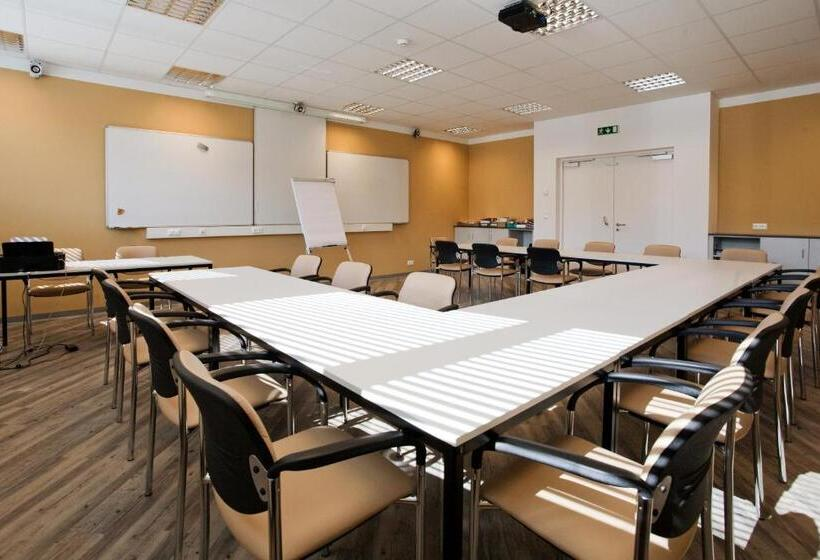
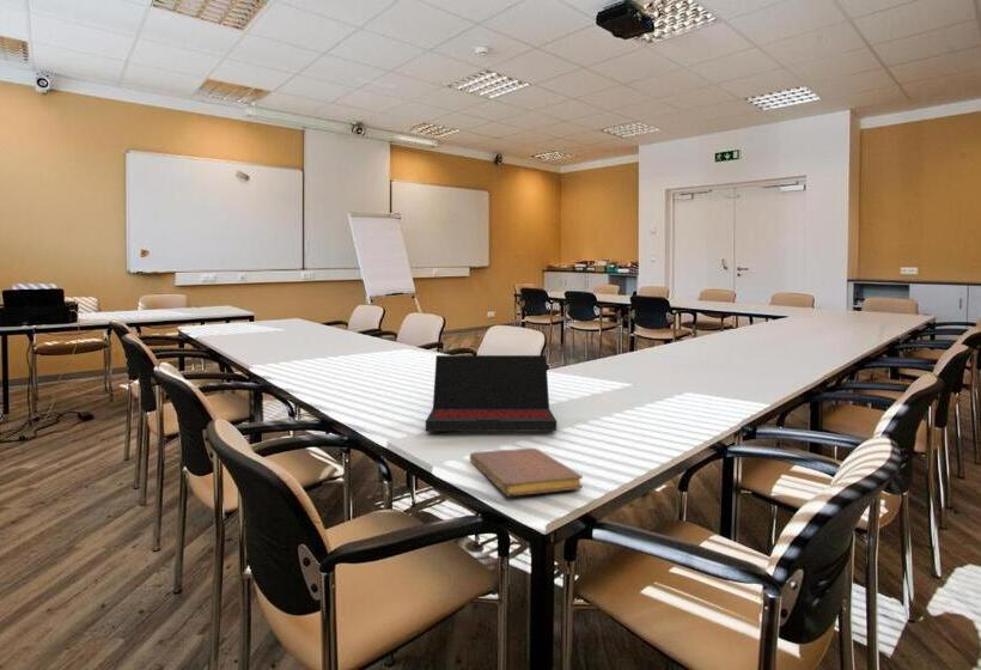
+ laptop [425,354,557,432]
+ notebook [469,447,584,498]
